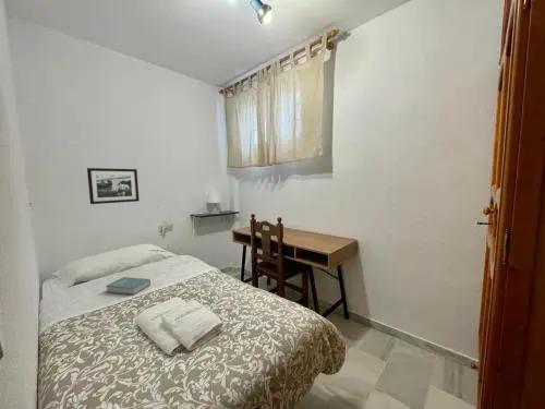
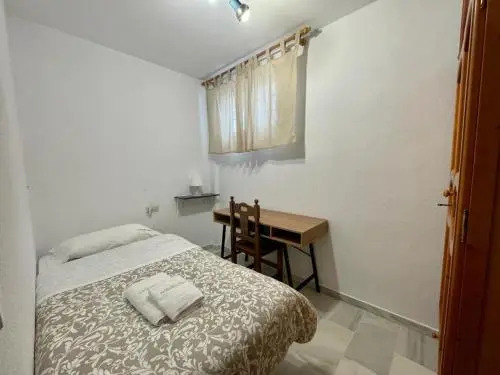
- picture frame [86,167,141,205]
- book [105,276,152,296]
